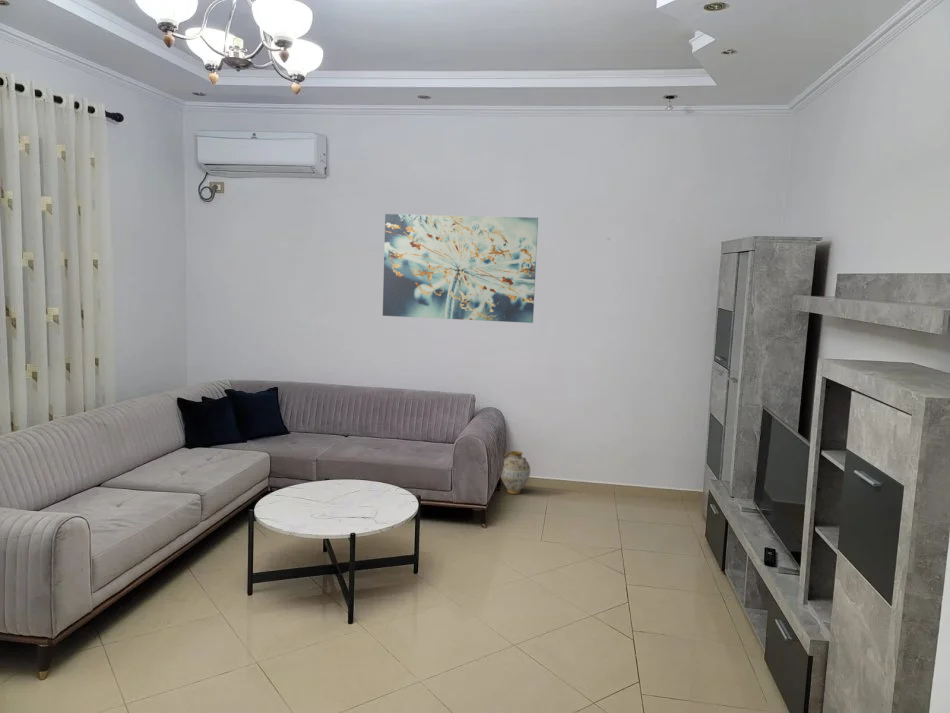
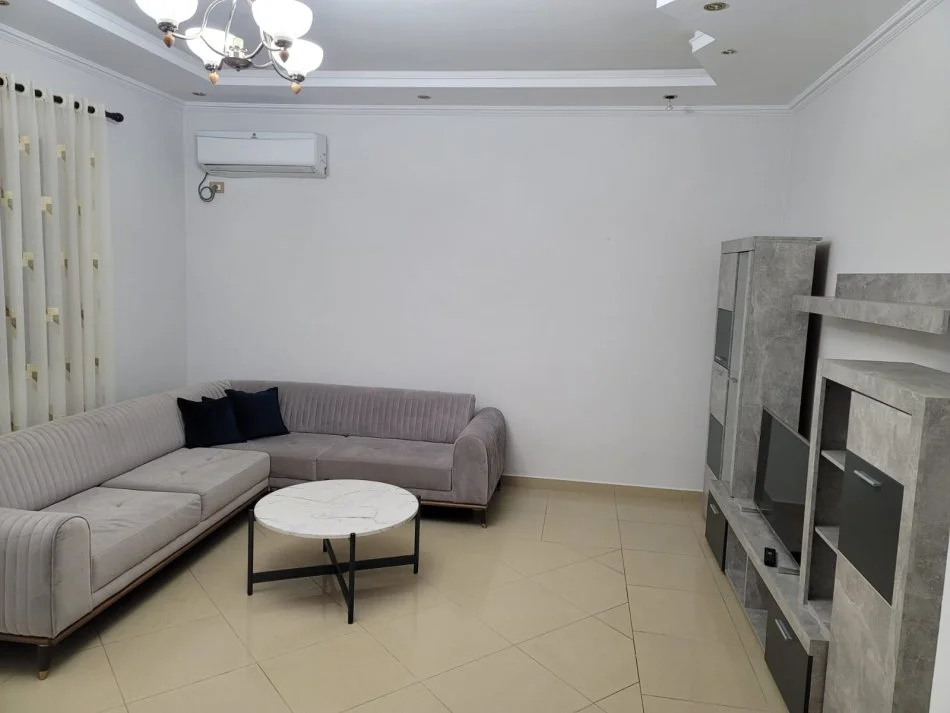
- wall art [382,213,539,324]
- ceramic jug [500,450,531,495]
